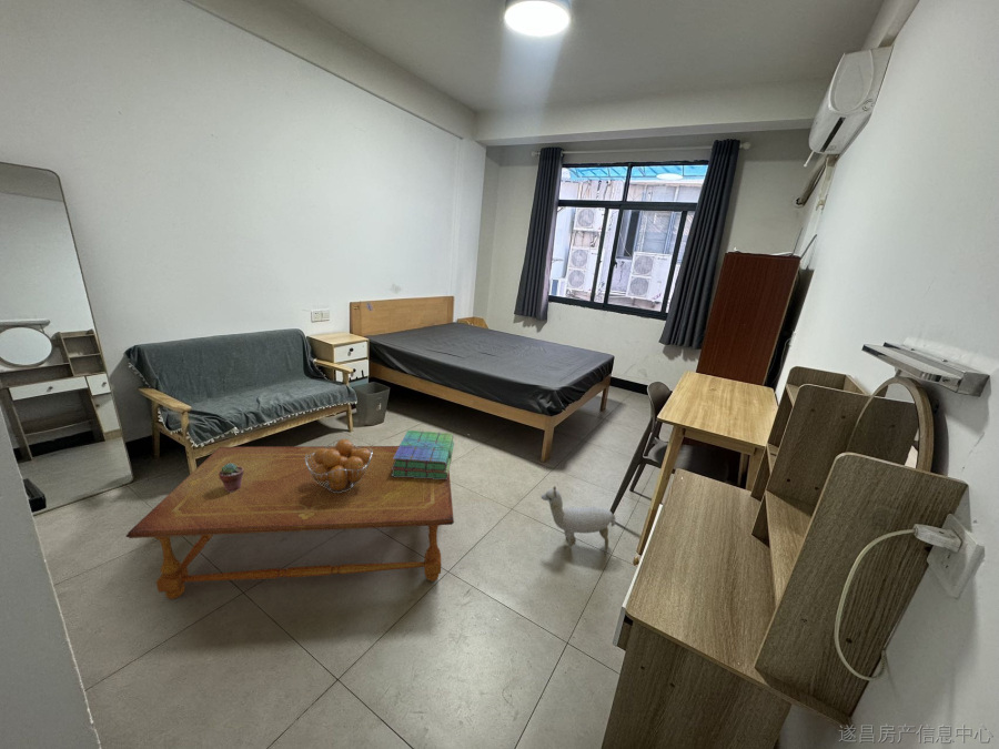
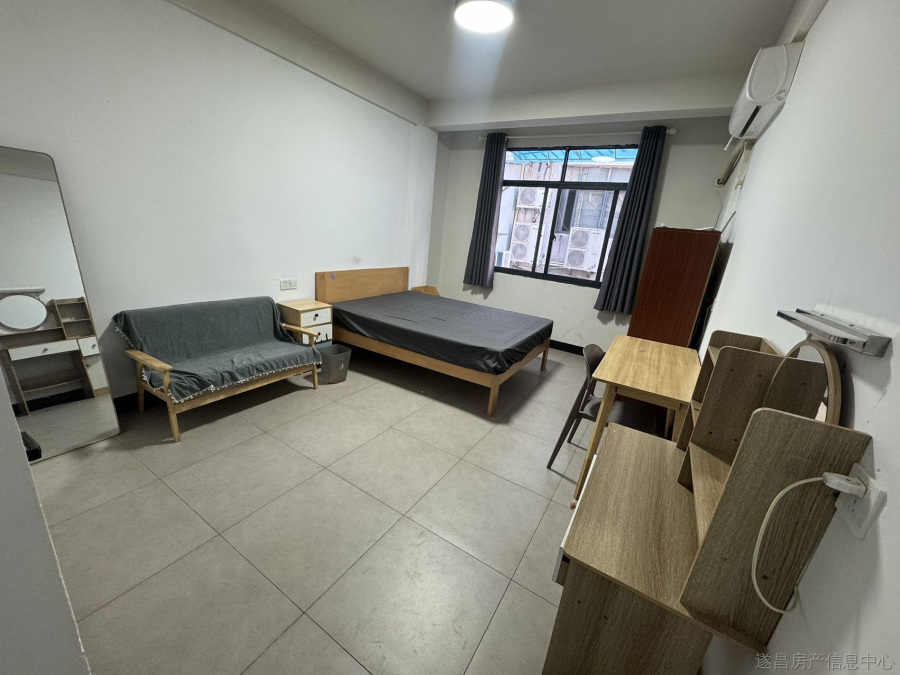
- coffee table [125,445,455,600]
- stack of books [392,429,455,479]
- potted succulent [219,463,243,493]
- plush toy [539,485,616,553]
- fruit basket [305,438,372,493]
